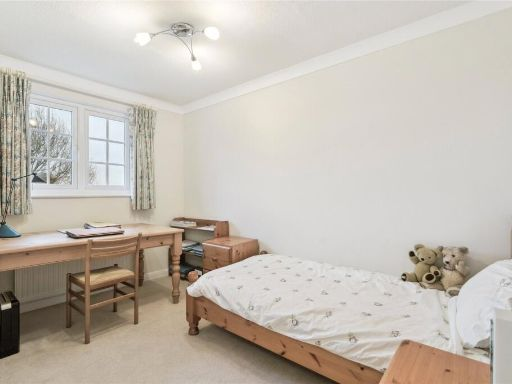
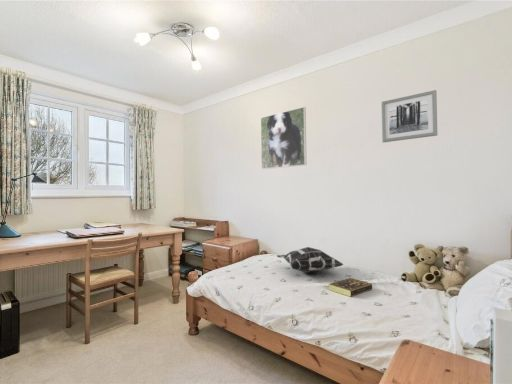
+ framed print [260,106,308,170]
+ book [328,277,373,298]
+ wall art [381,89,438,143]
+ decorative pillow [276,246,345,274]
